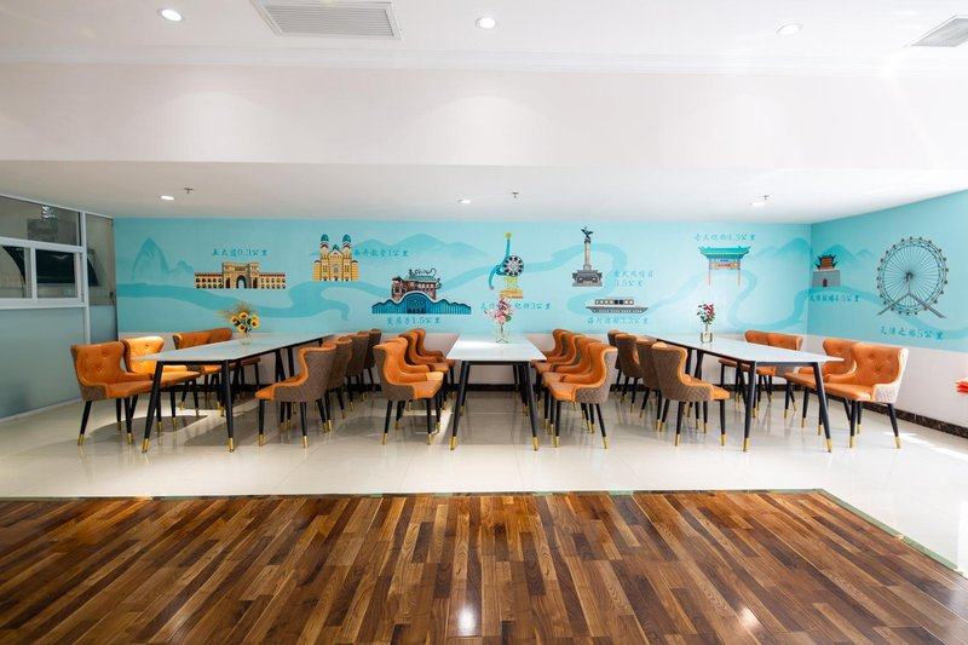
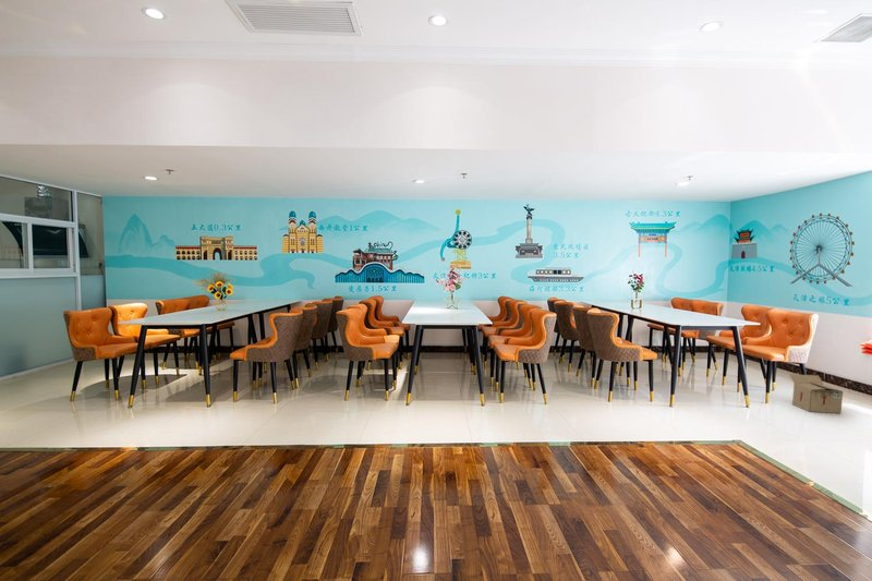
+ cardboard box [788,373,852,414]
